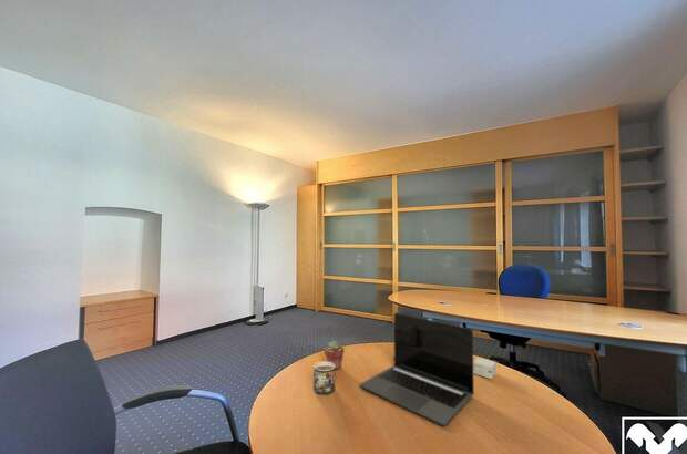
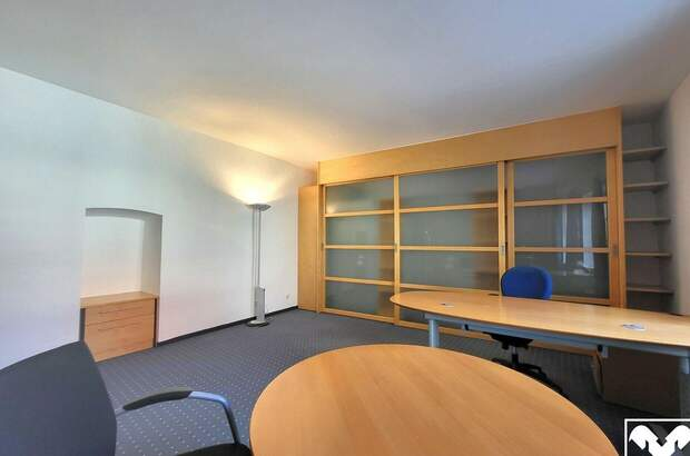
- mug [312,360,336,396]
- laptop [359,312,475,427]
- small box [473,357,498,380]
- potted succulent [324,340,345,371]
